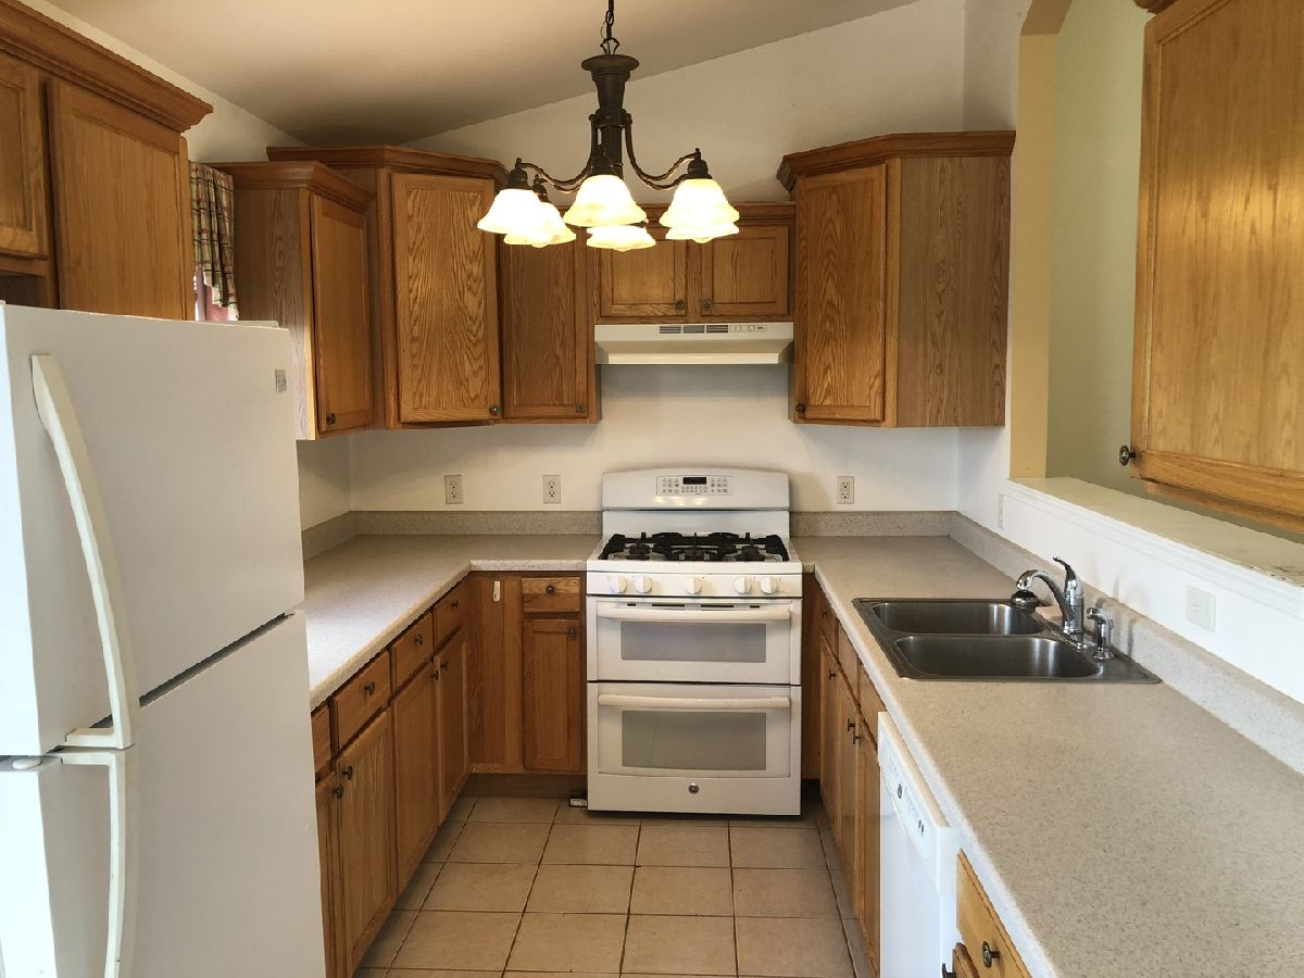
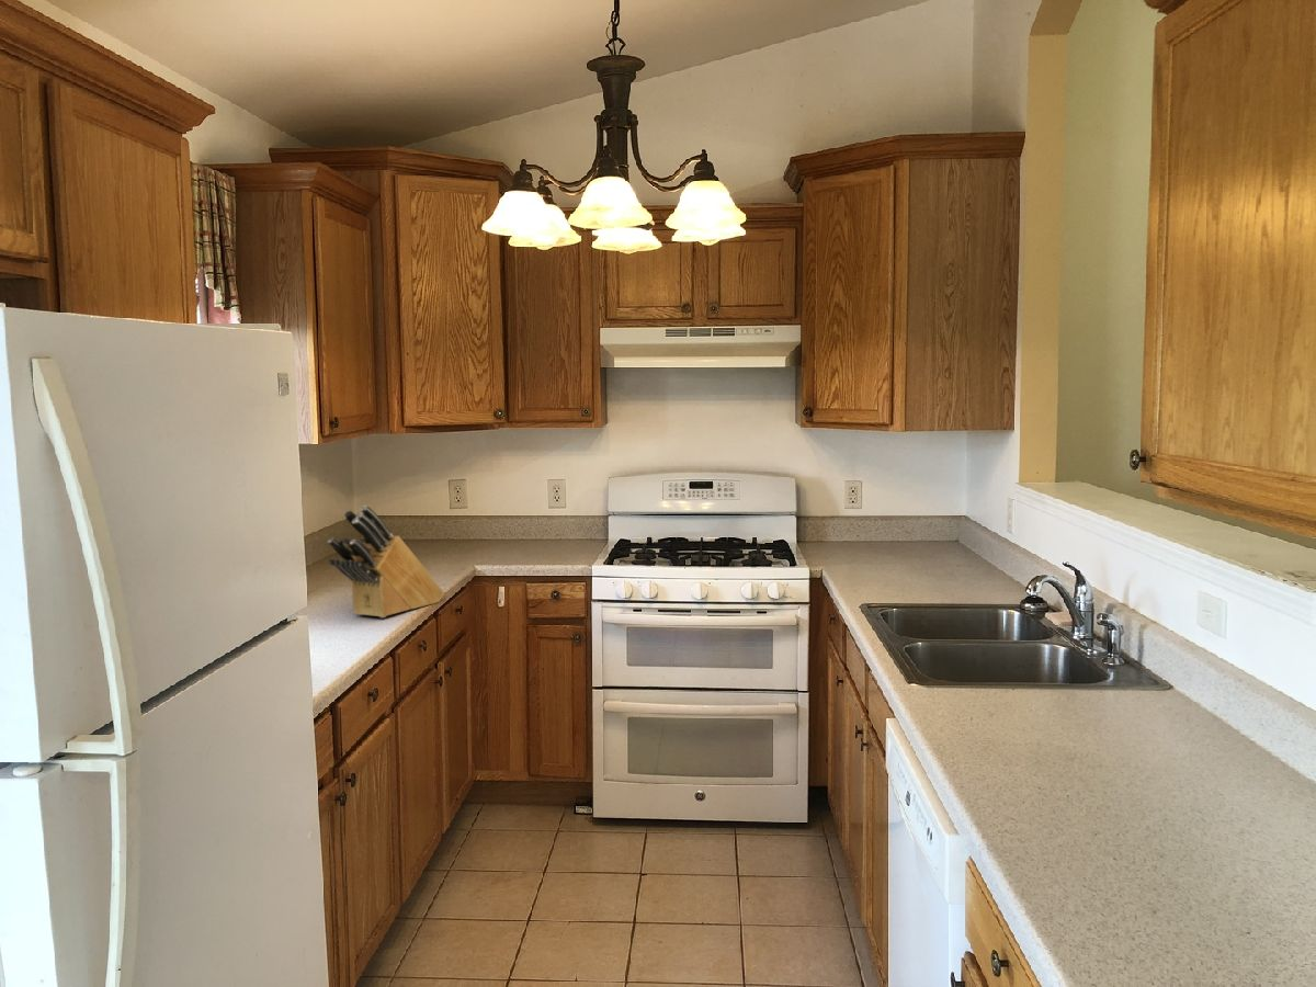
+ knife block [327,504,445,619]
